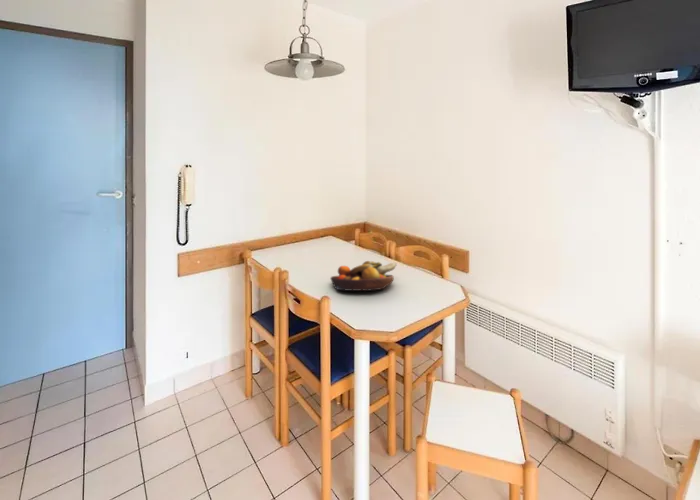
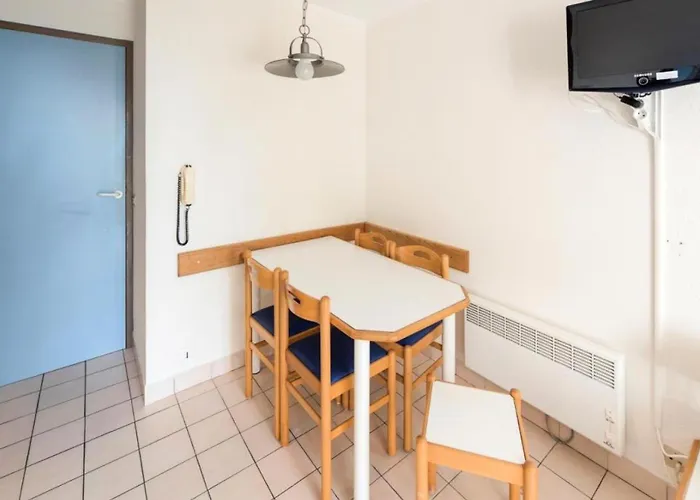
- fruit bowl [329,260,398,292]
